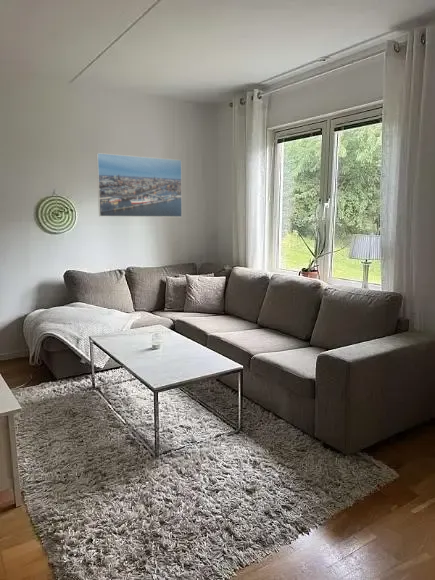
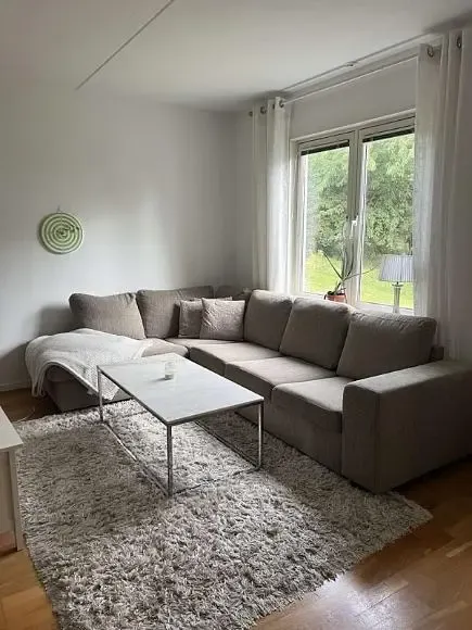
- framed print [95,152,183,218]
